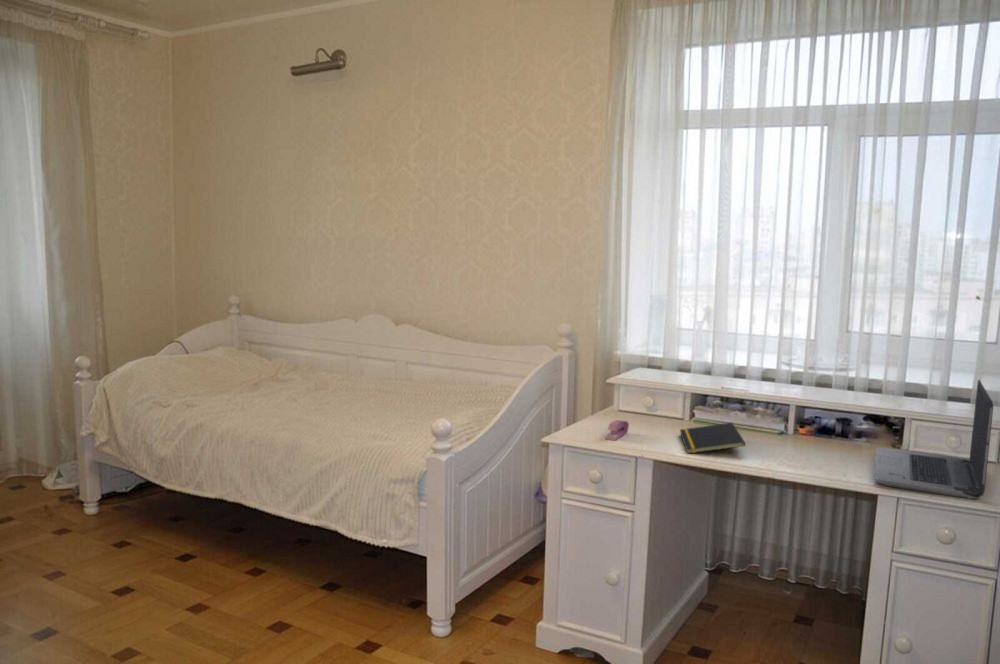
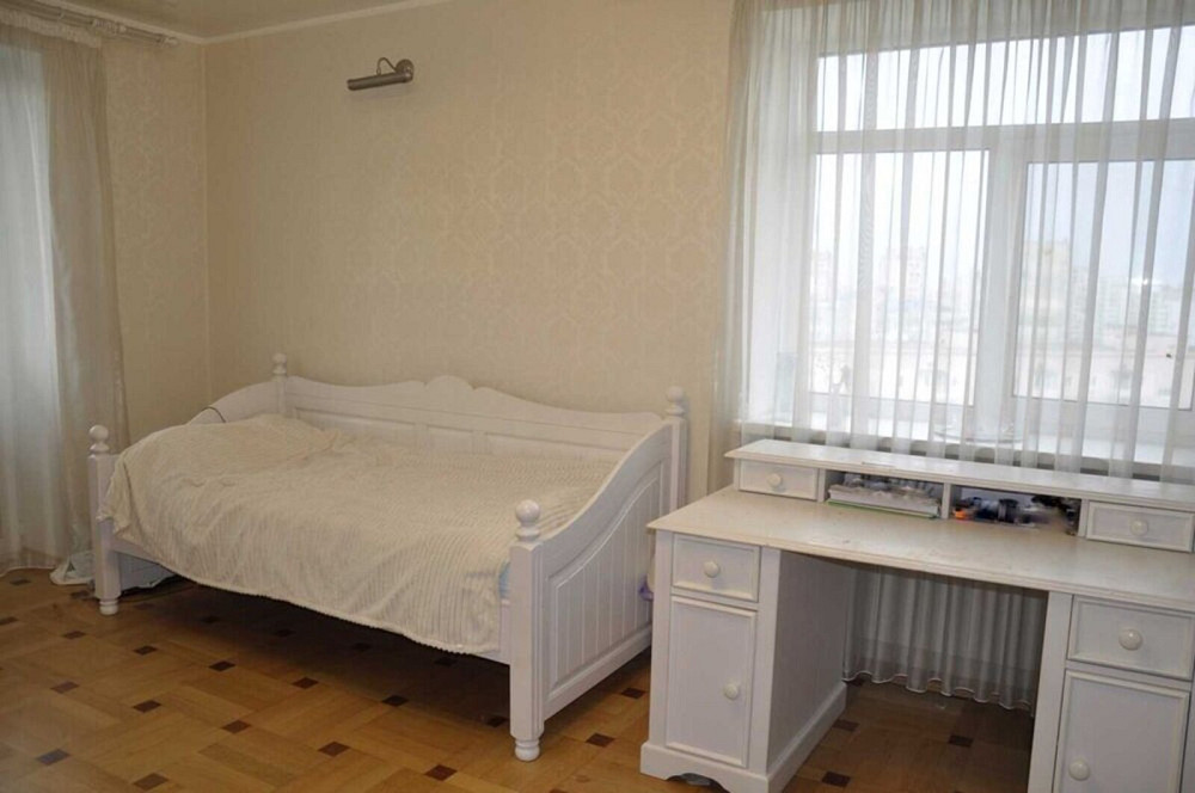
- stapler [605,419,630,442]
- laptop computer [873,379,994,501]
- notepad [679,422,747,455]
